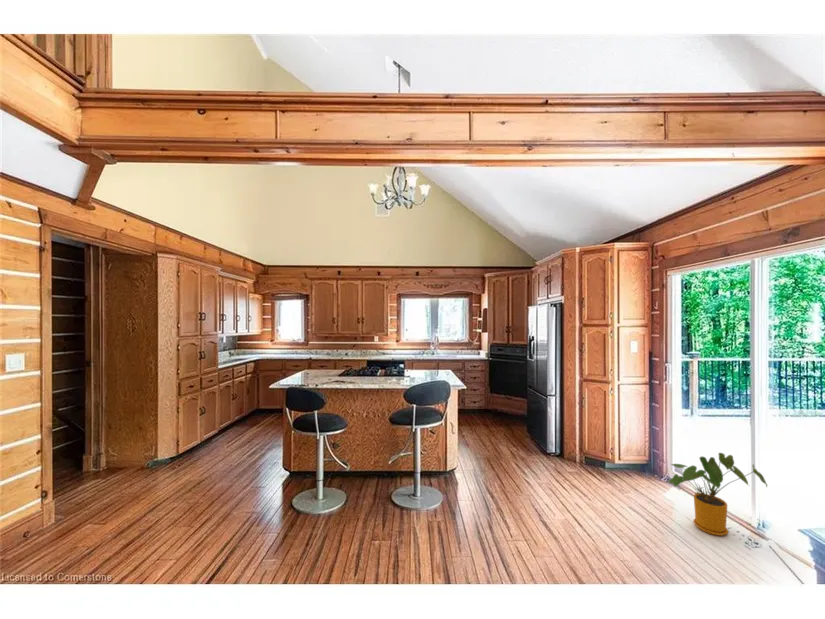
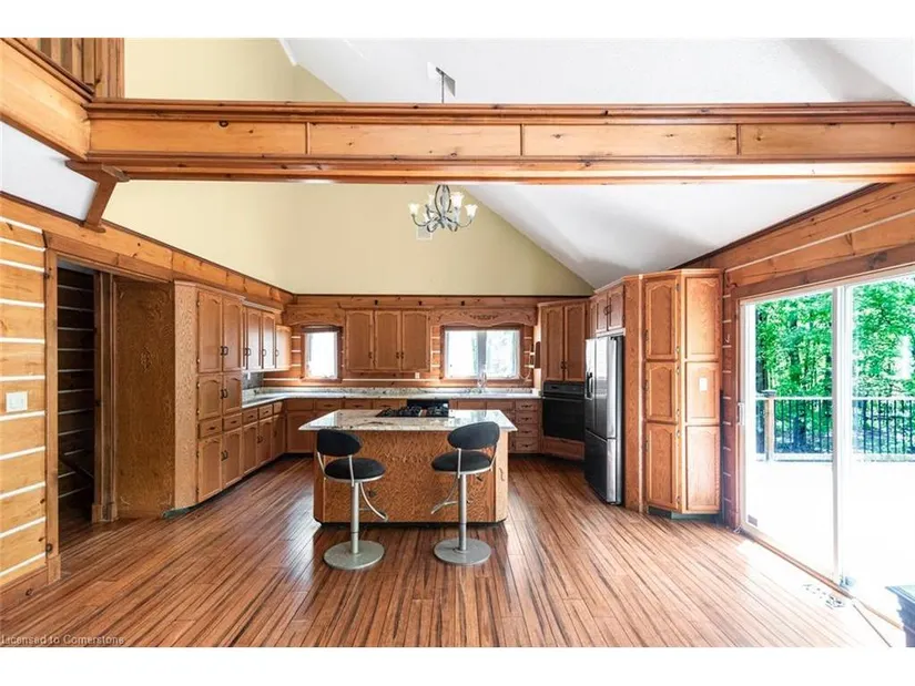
- house plant [667,452,769,537]
